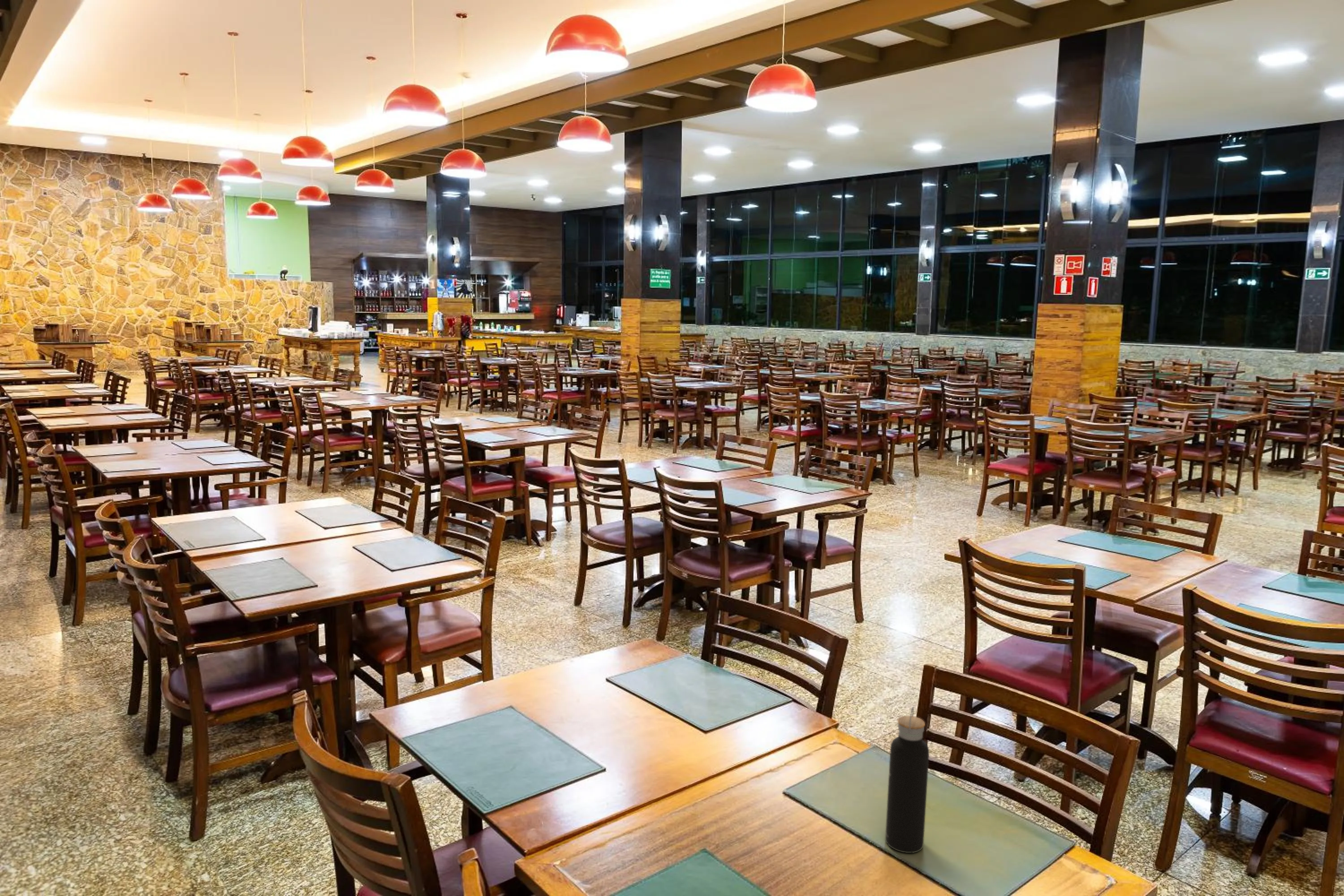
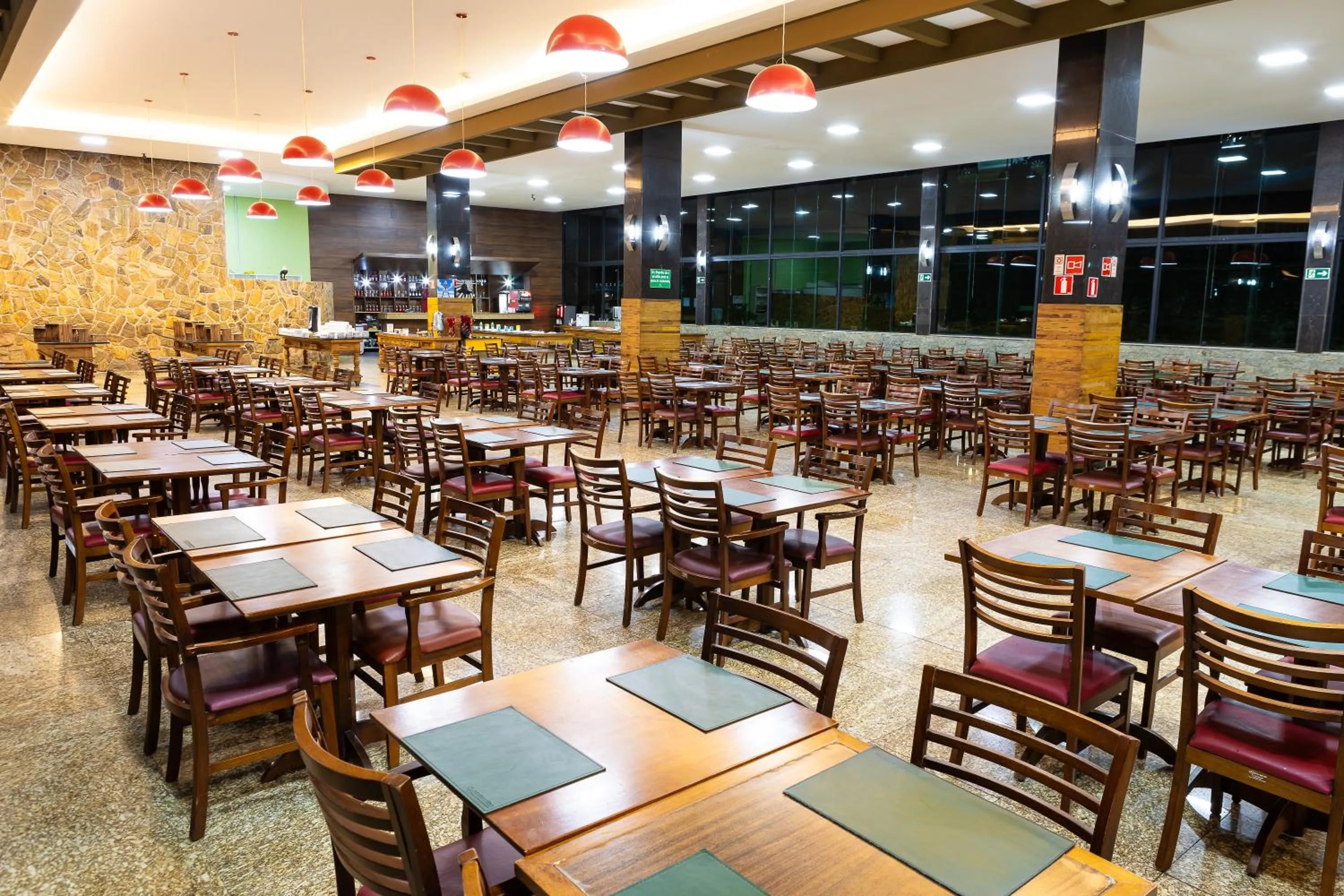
- water bottle [885,706,930,853]
